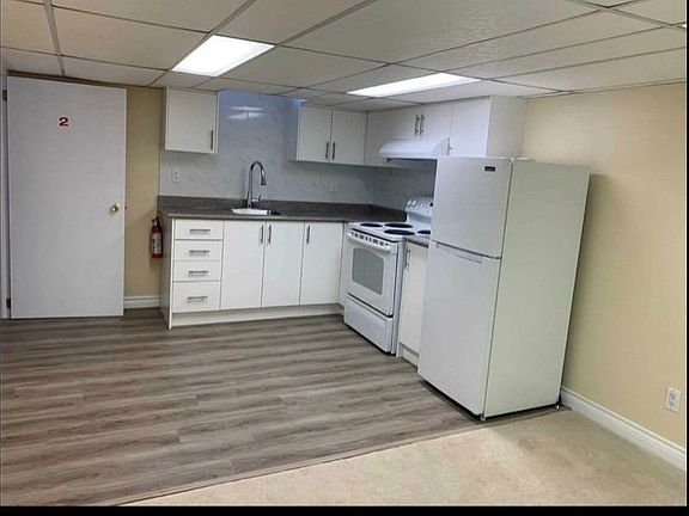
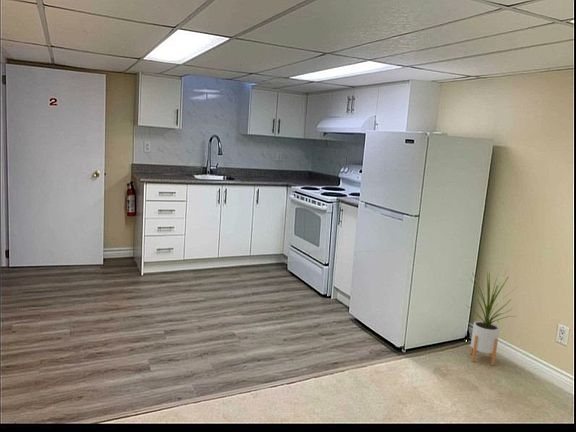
+ house plant [465,265,517,366]
